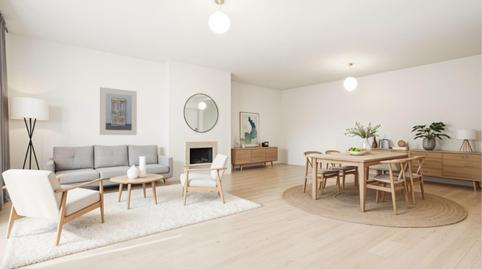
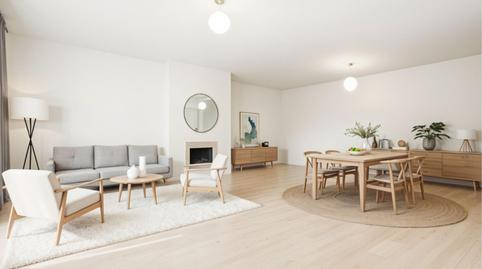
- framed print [99,86,138,136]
